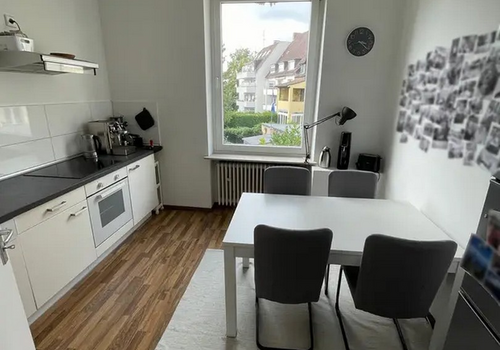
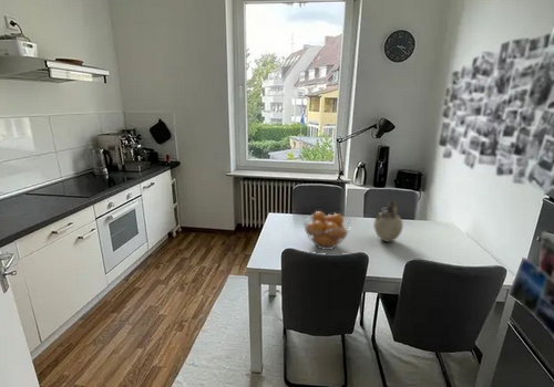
+ vase [372,200,404,243]
+ fruit basket [302,210,352,251]
